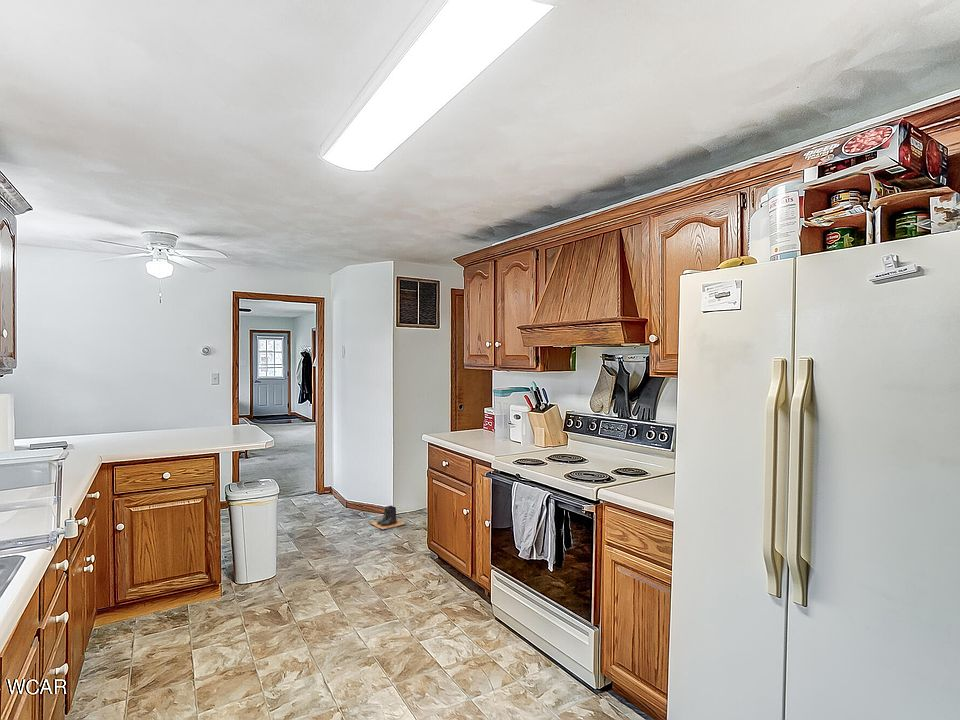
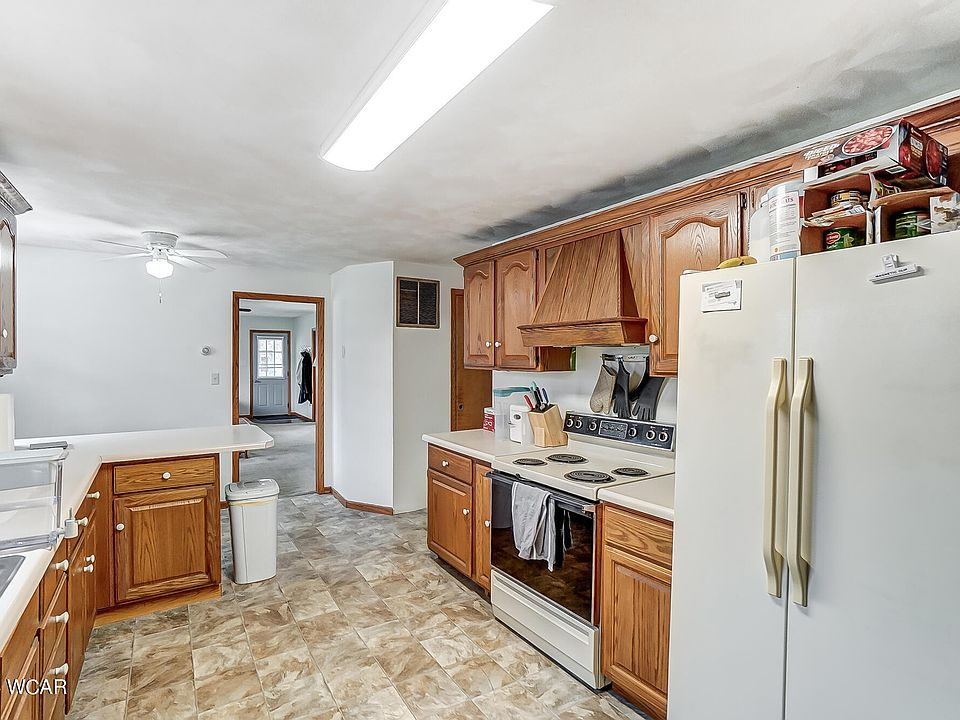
- boots [369,505,407,530]
